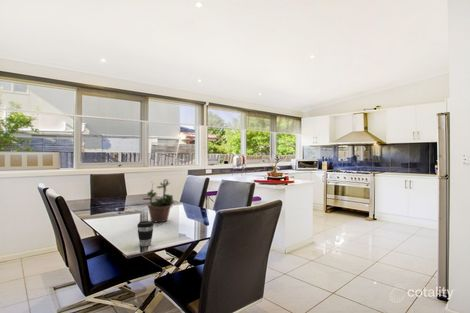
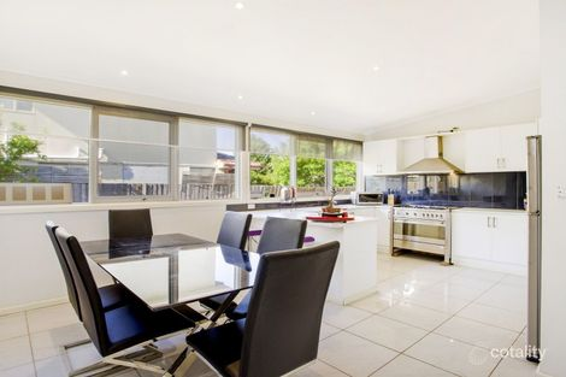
- potted plant [142,178,175,223]
- coffee cup [136,220,155,247]
